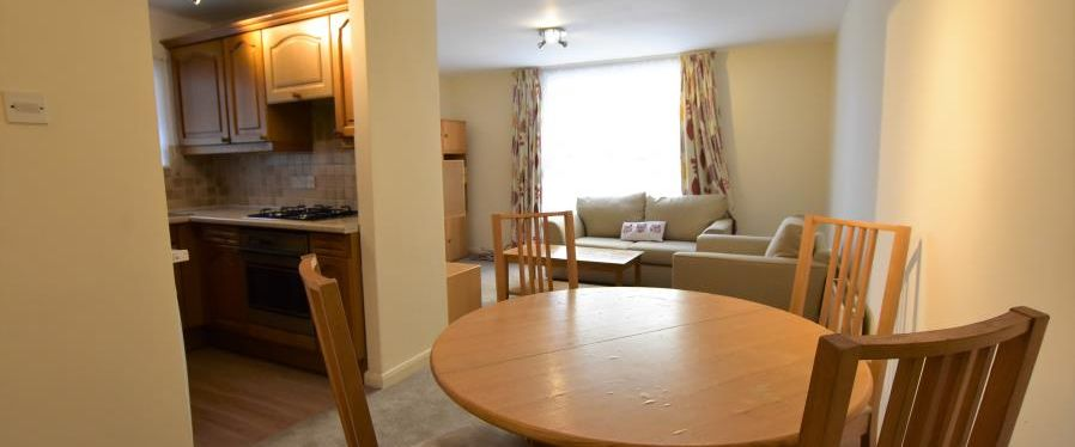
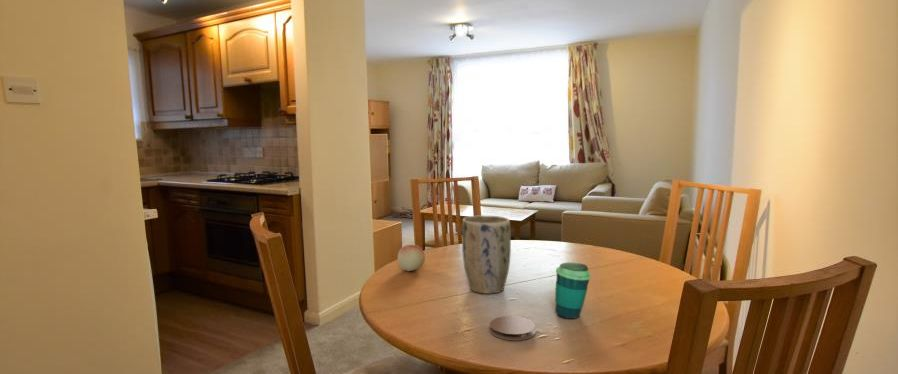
+ coaster [489,315,536,341]
+ fruit [397,244,426,272]
+ cup [554,262,592,320]
+ plant pot [461,214,512,295]
